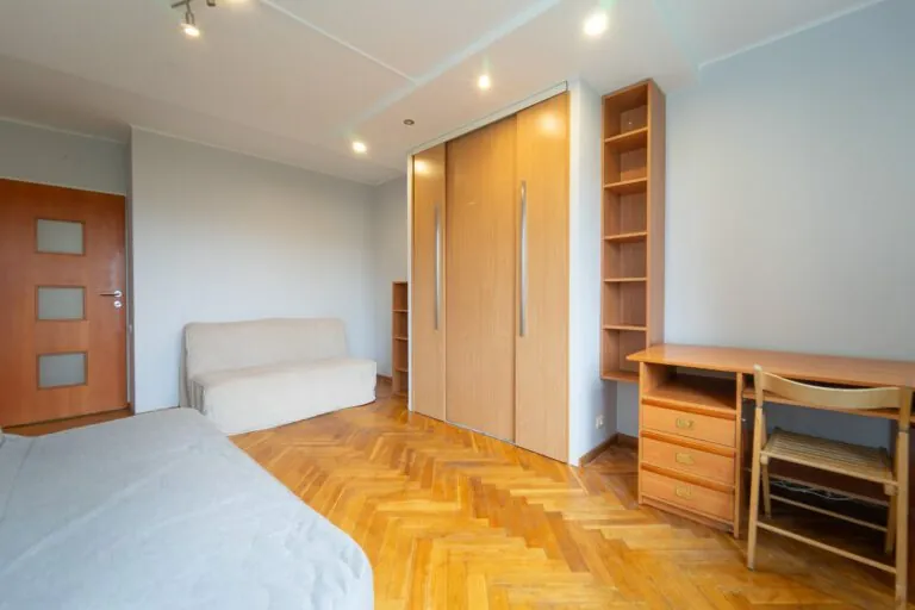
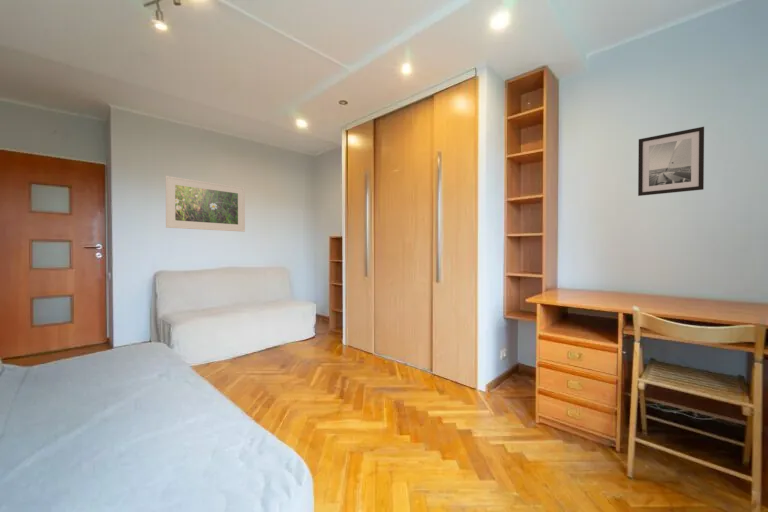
+ wall art [637,126,705,197]
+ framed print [165,175,246,233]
